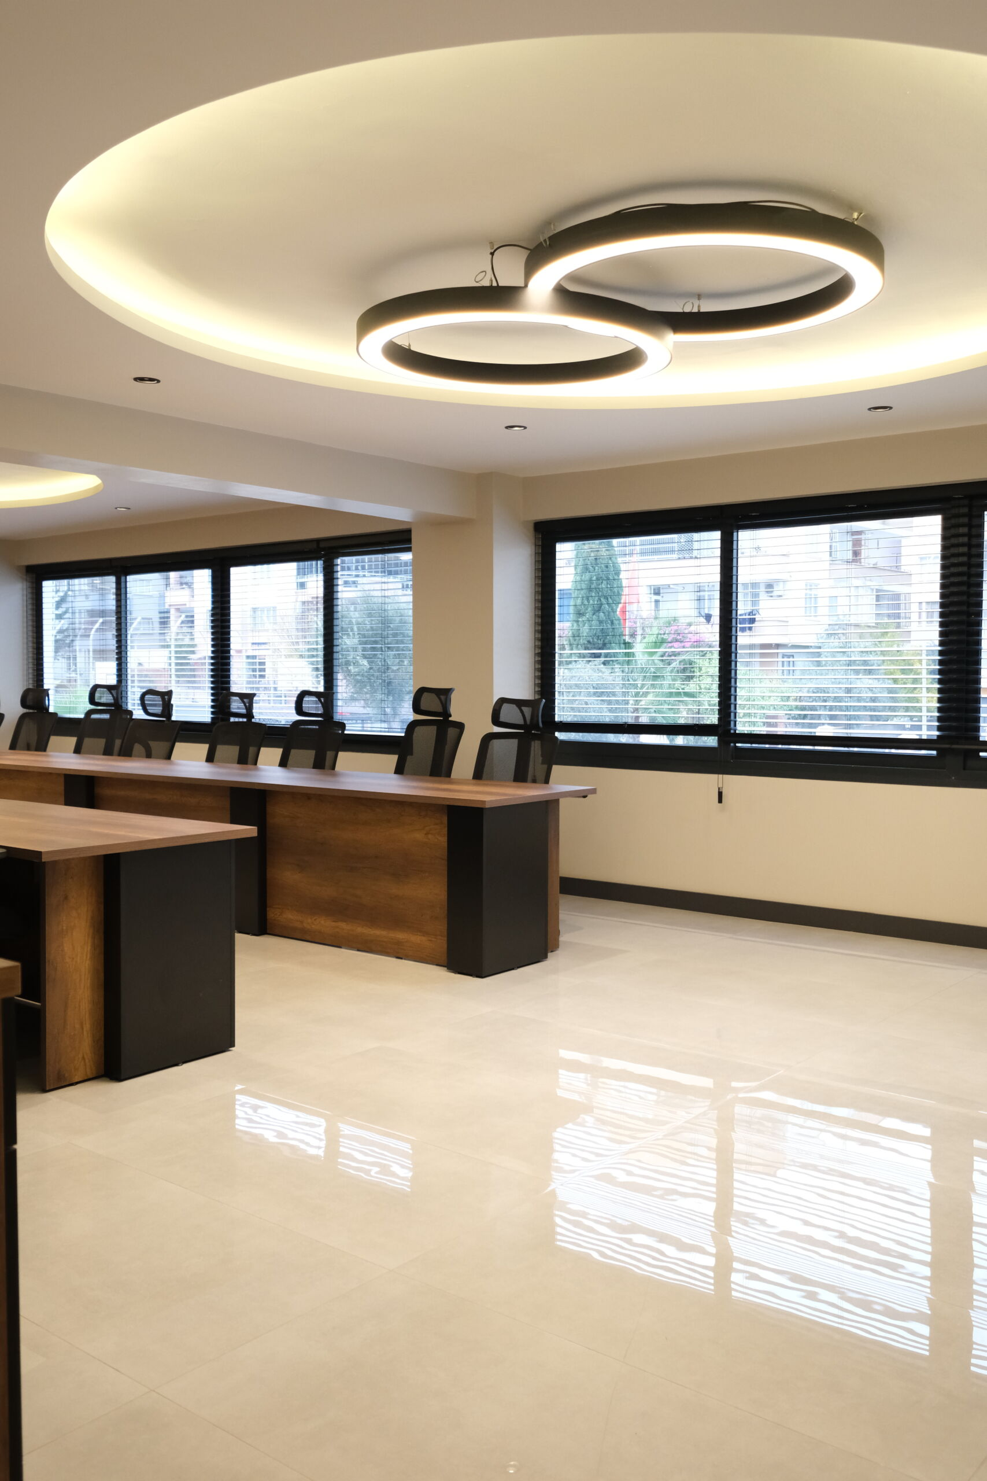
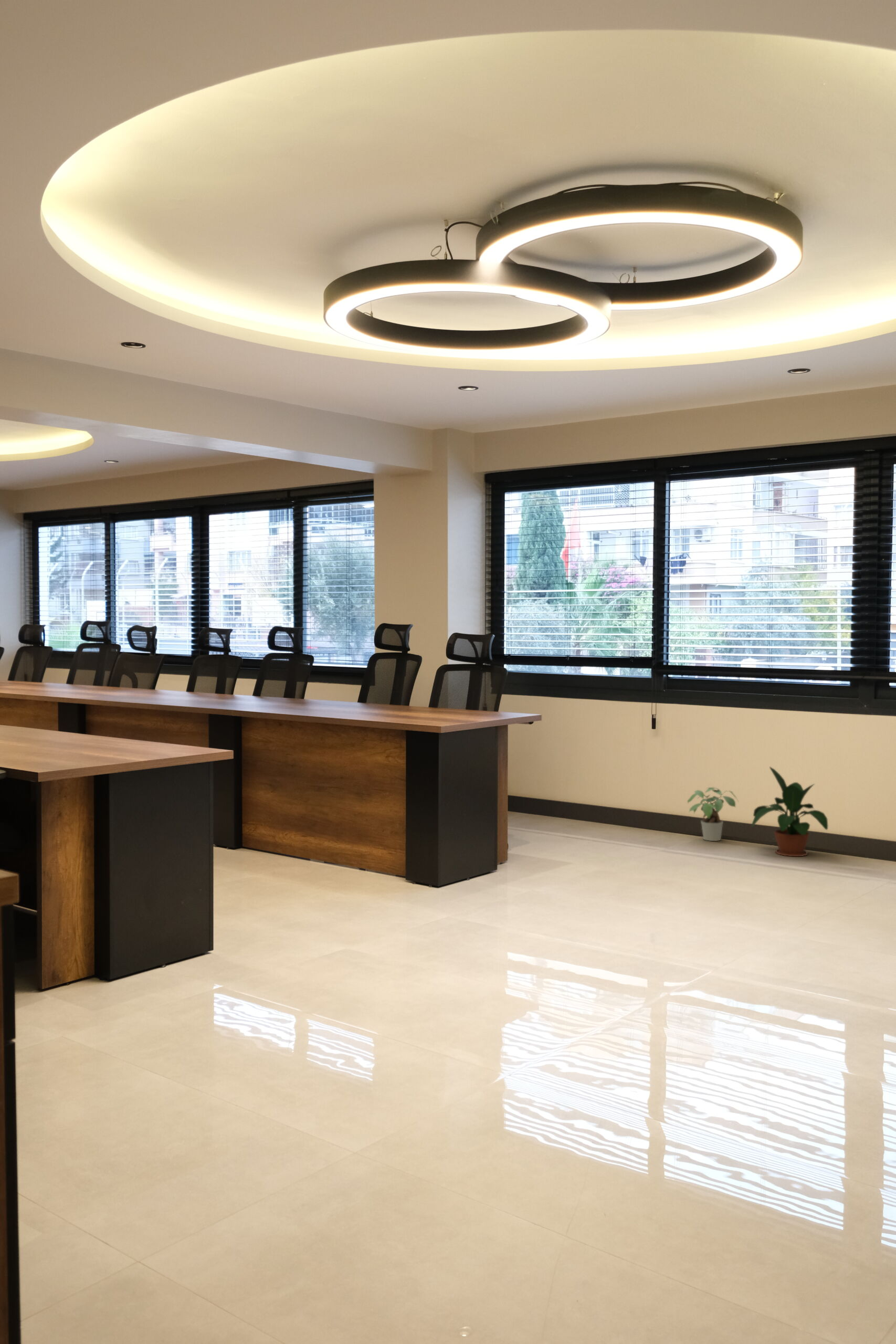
+ potted plant [751,766,828,857]
+ potted plant [687,787,739,842]
